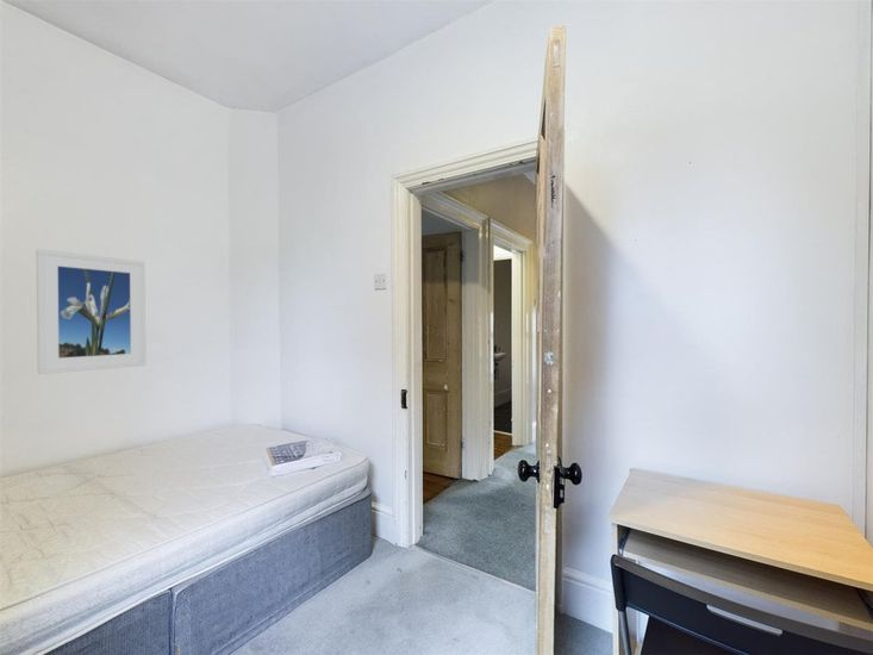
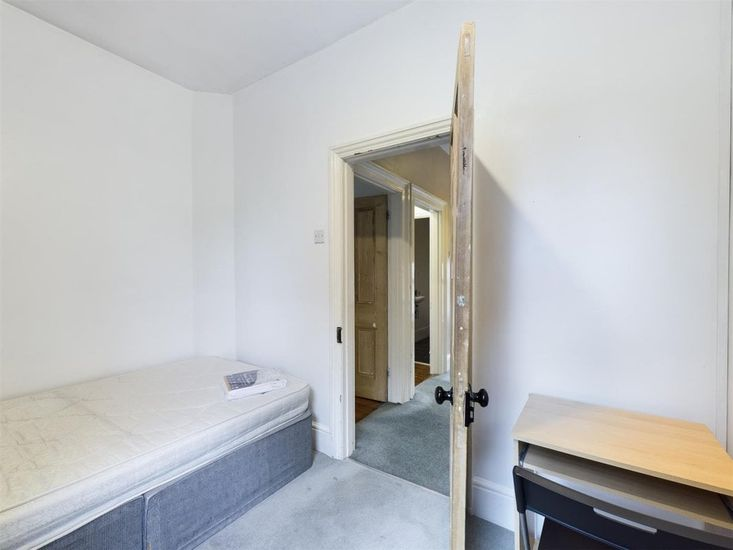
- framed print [36,248,146,375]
